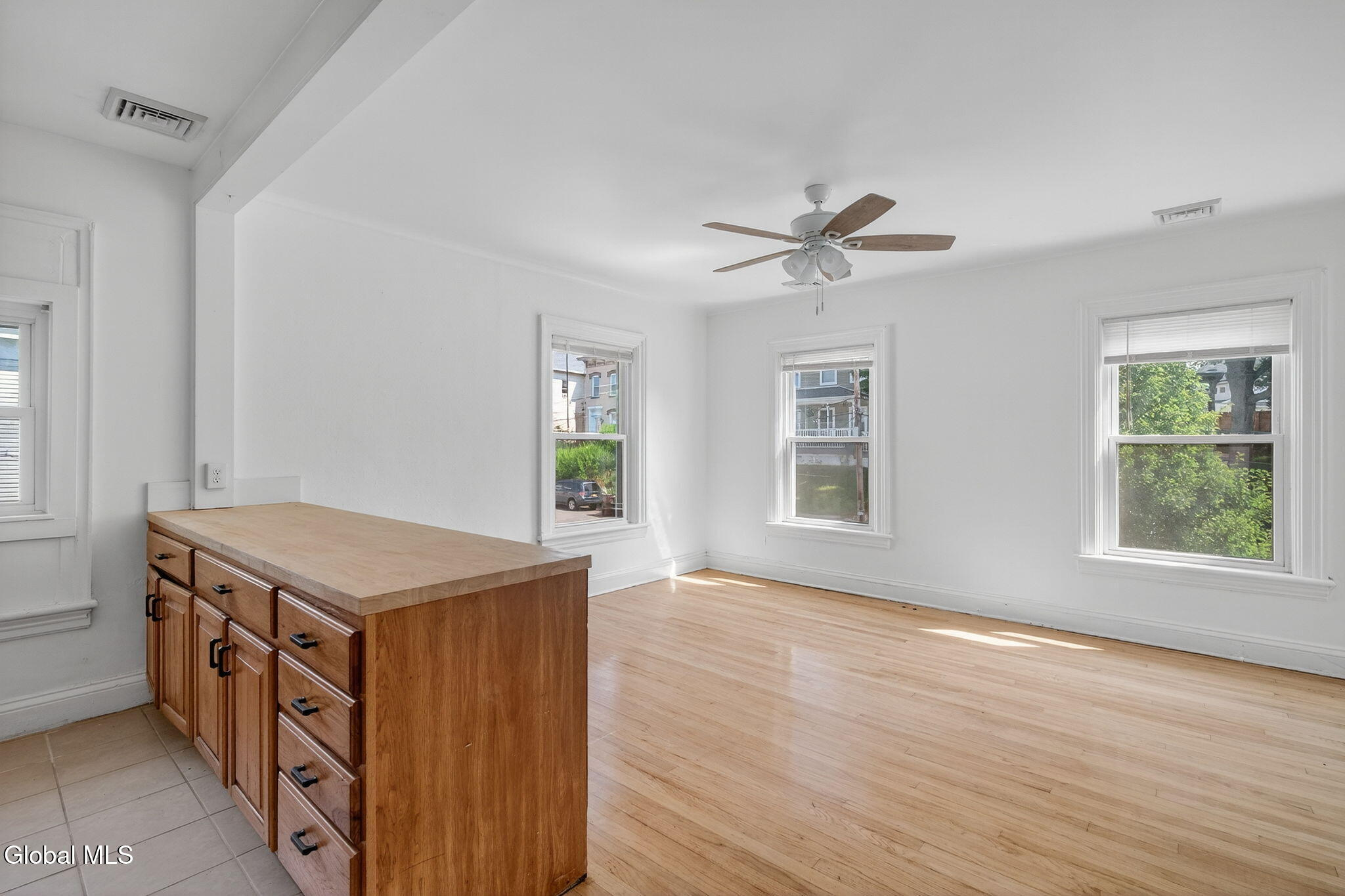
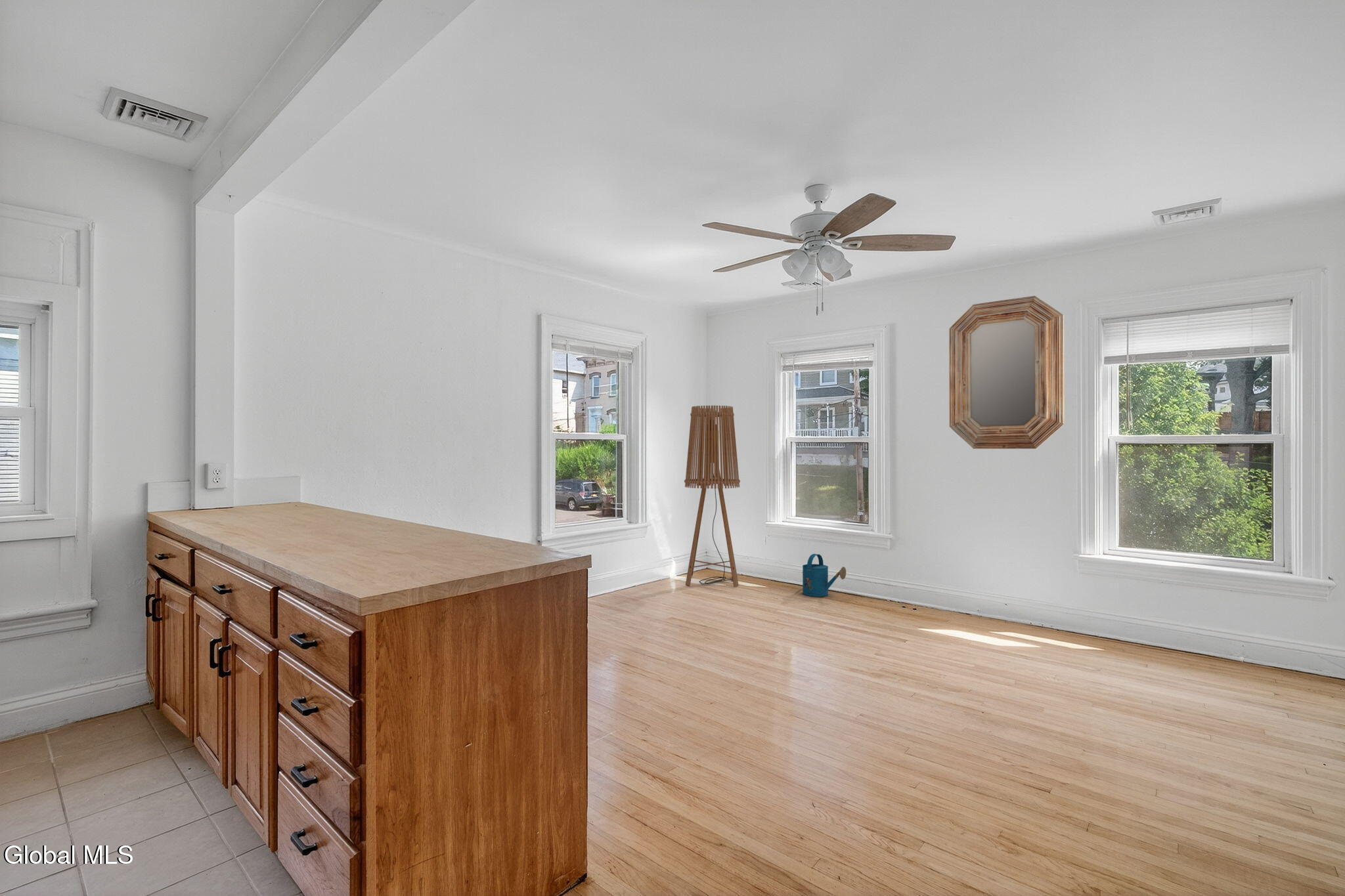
+ watering can [802,553,847,597]
+ floor lamp [684,405,741,587]
+ home mirror [948,295,1065,450]
